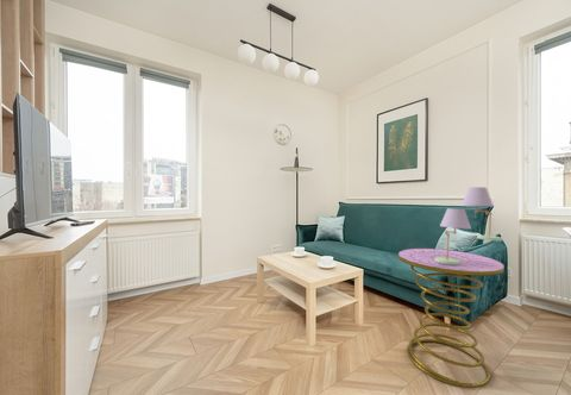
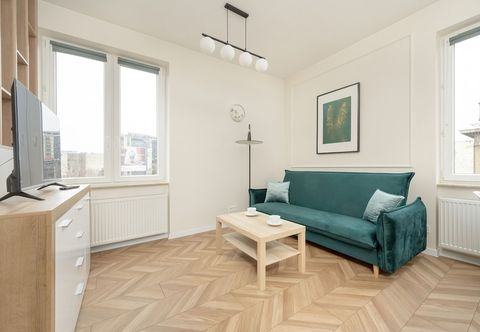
- table lamp [435,186,503,265]
- side table [397,247,506,389]
